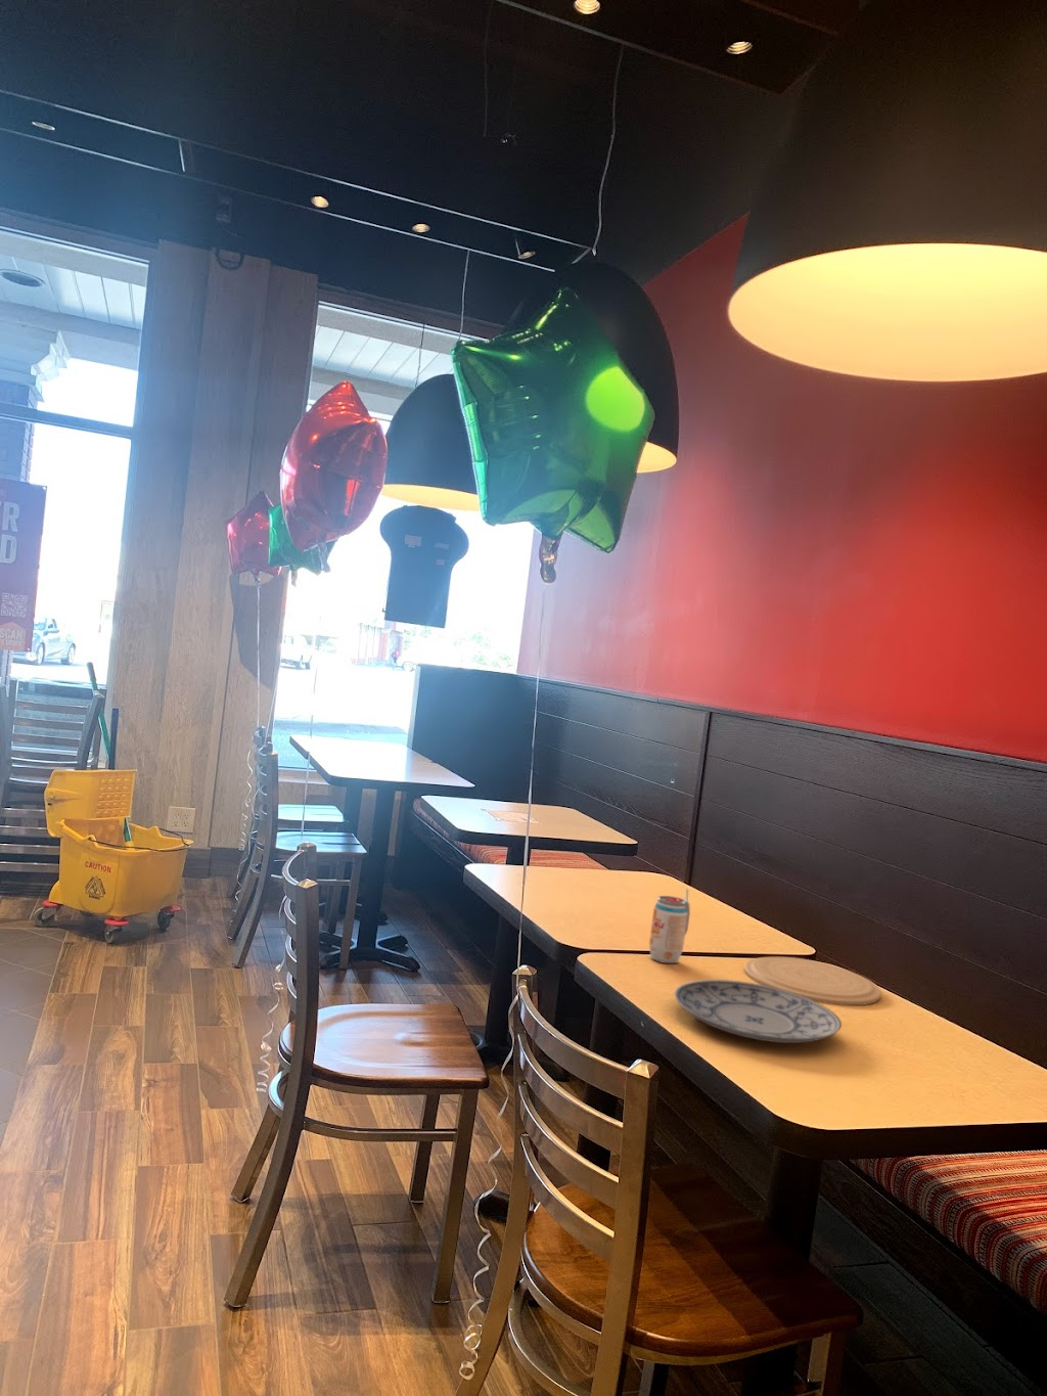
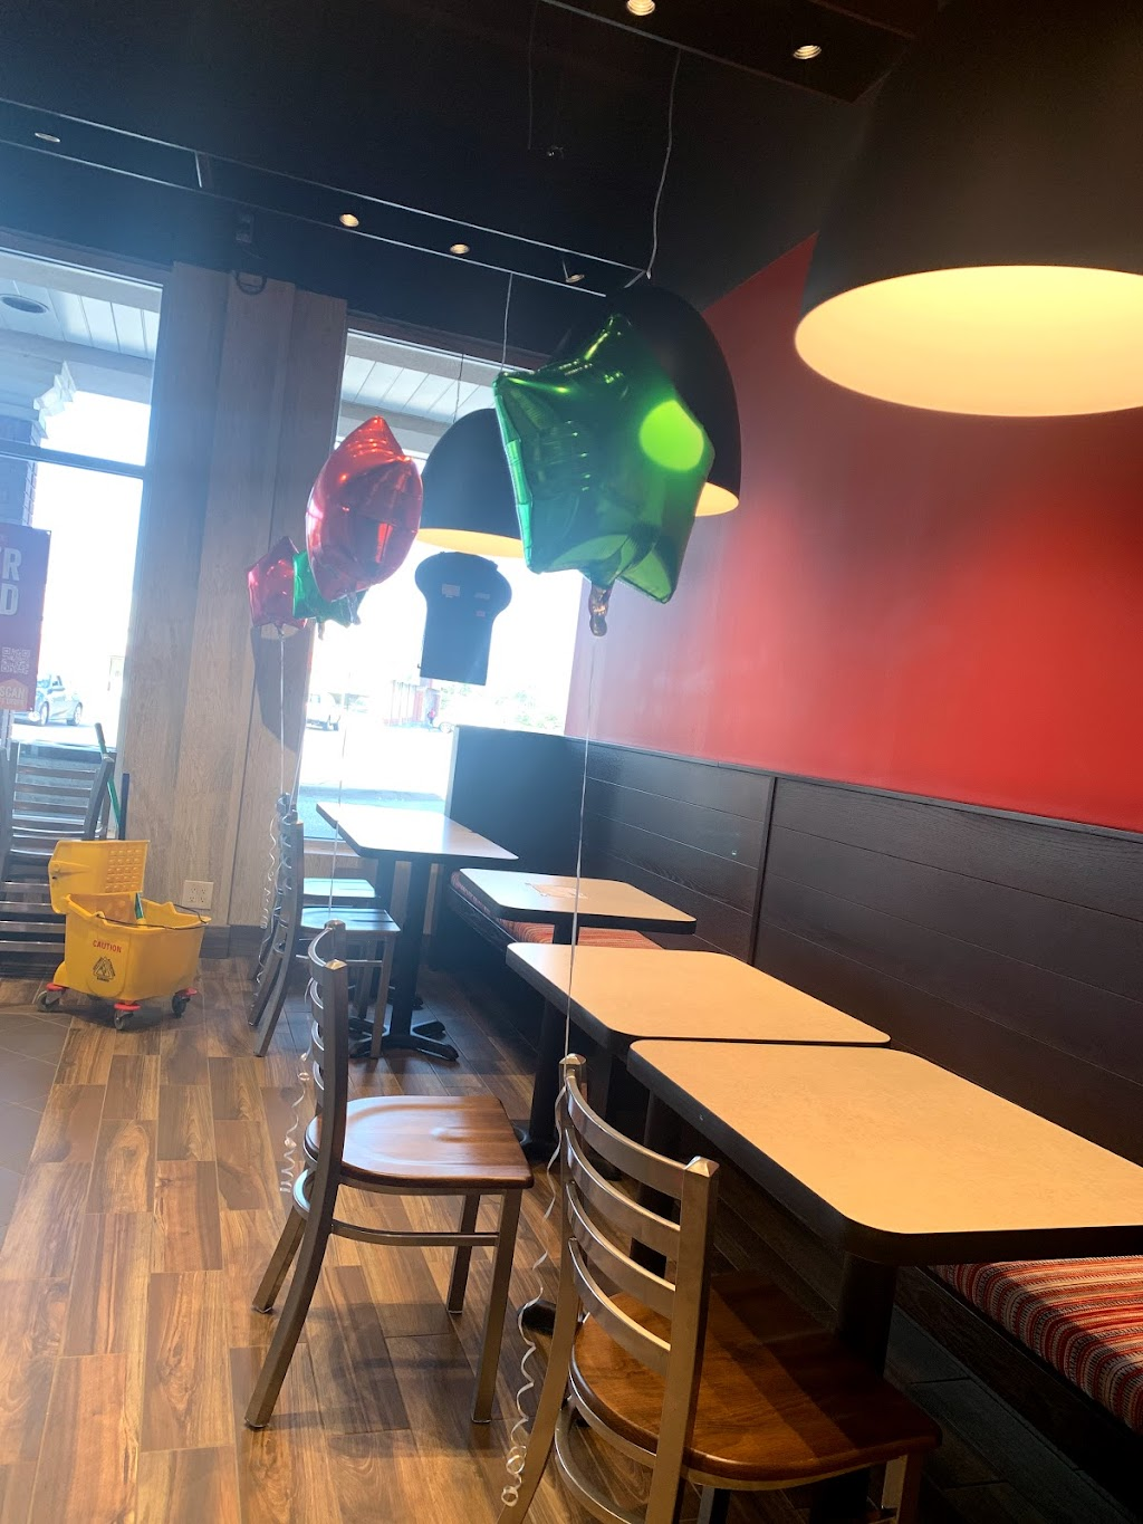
- plate [743,956,882,1007]
- beverage can [648,888,691,965]
- plate [673,979,842,1044]
